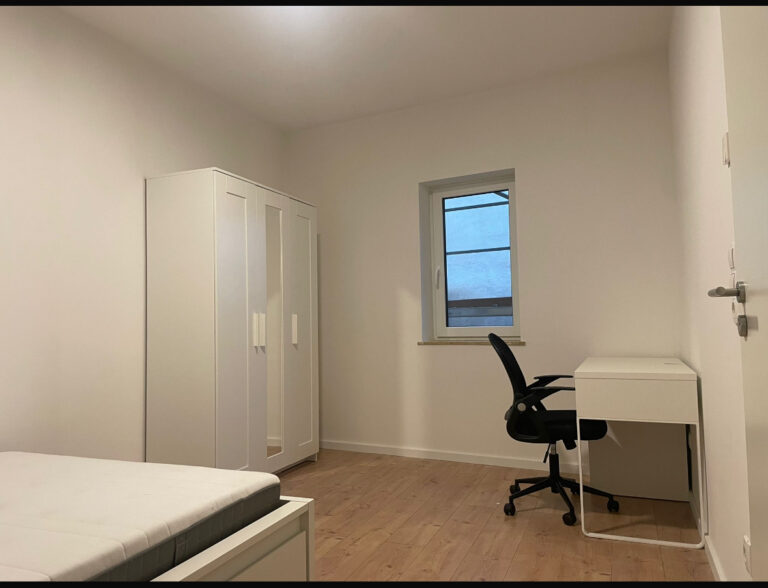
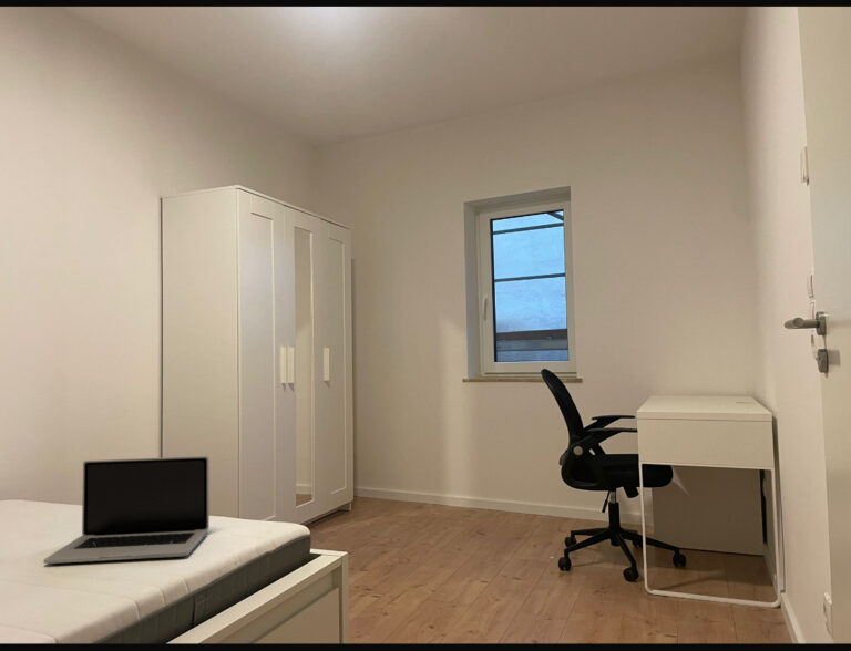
+ laptop [42,455,211,565]
